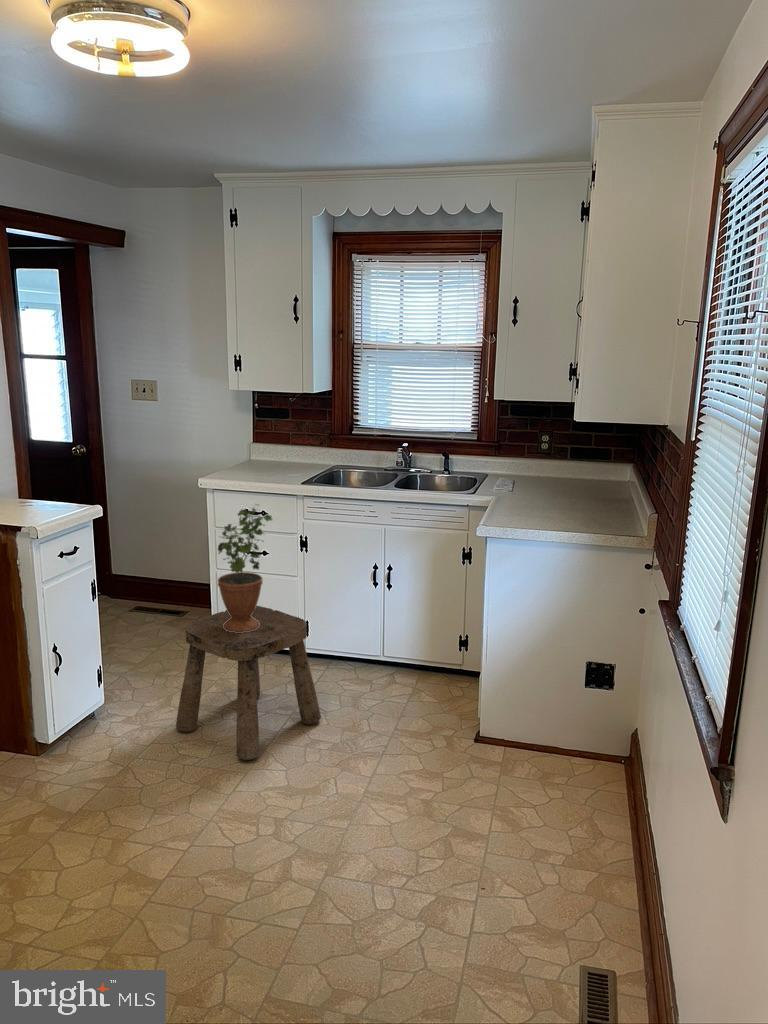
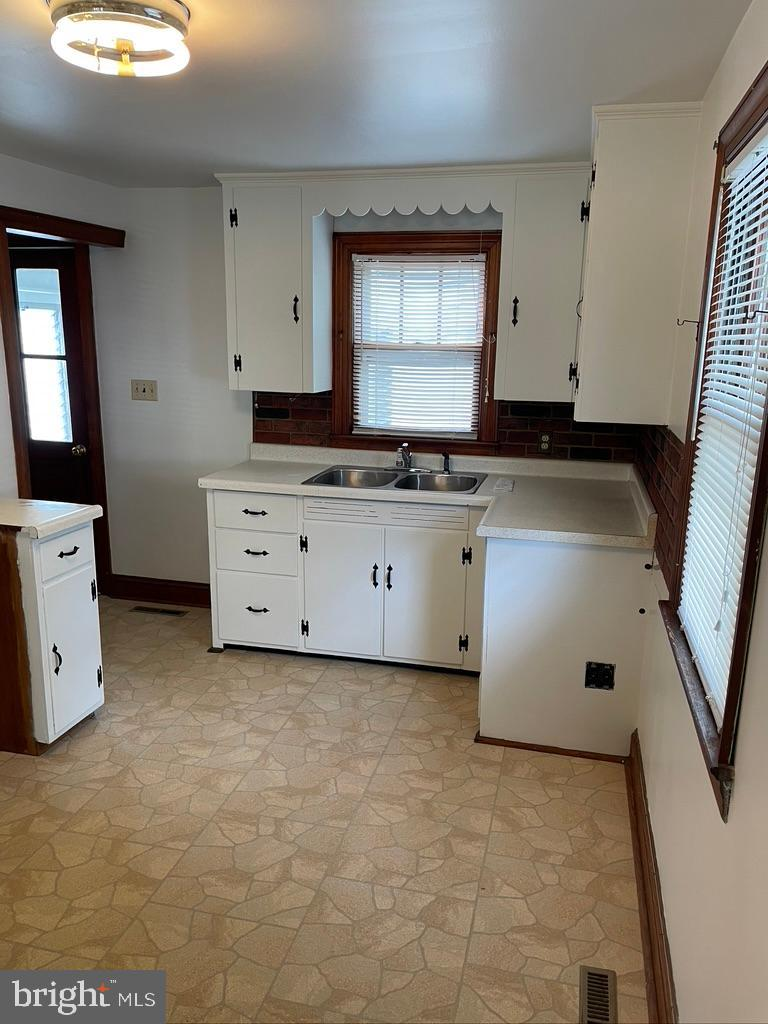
- potted plant [217,503,274,633]
- stool [175,605,322,761]
